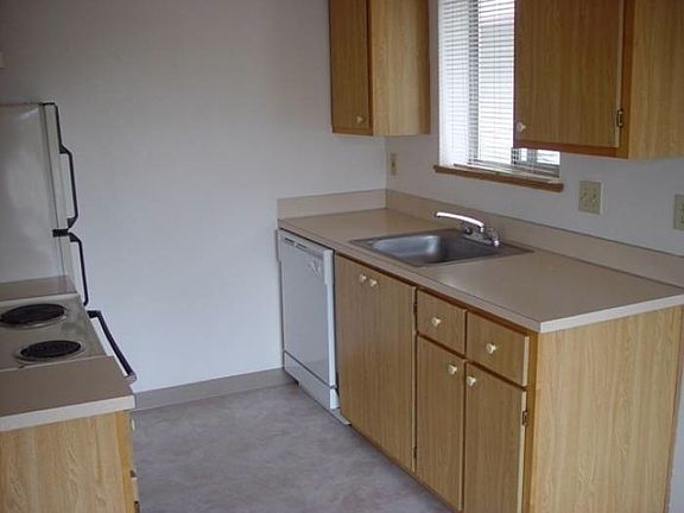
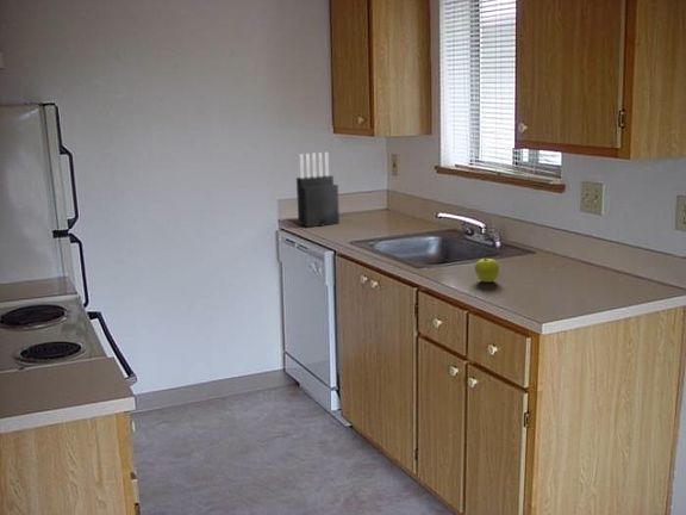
+ fruit [474,258,500,284]
+ knife block [295,151,341,228]
